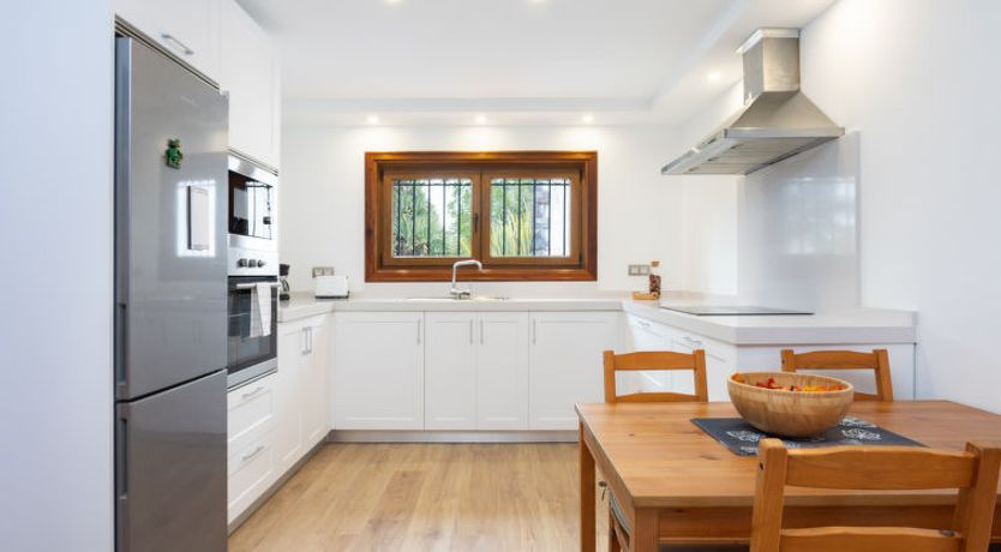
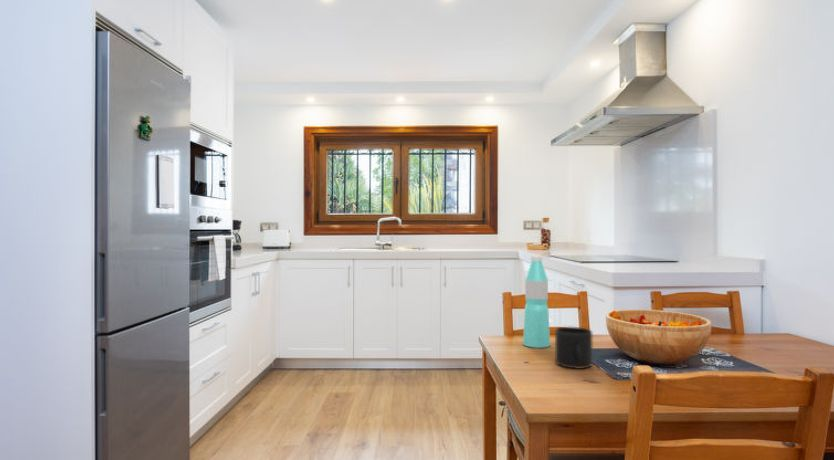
+ mug [554,326,593,370]
+ water bottle [522,255,551,349]
